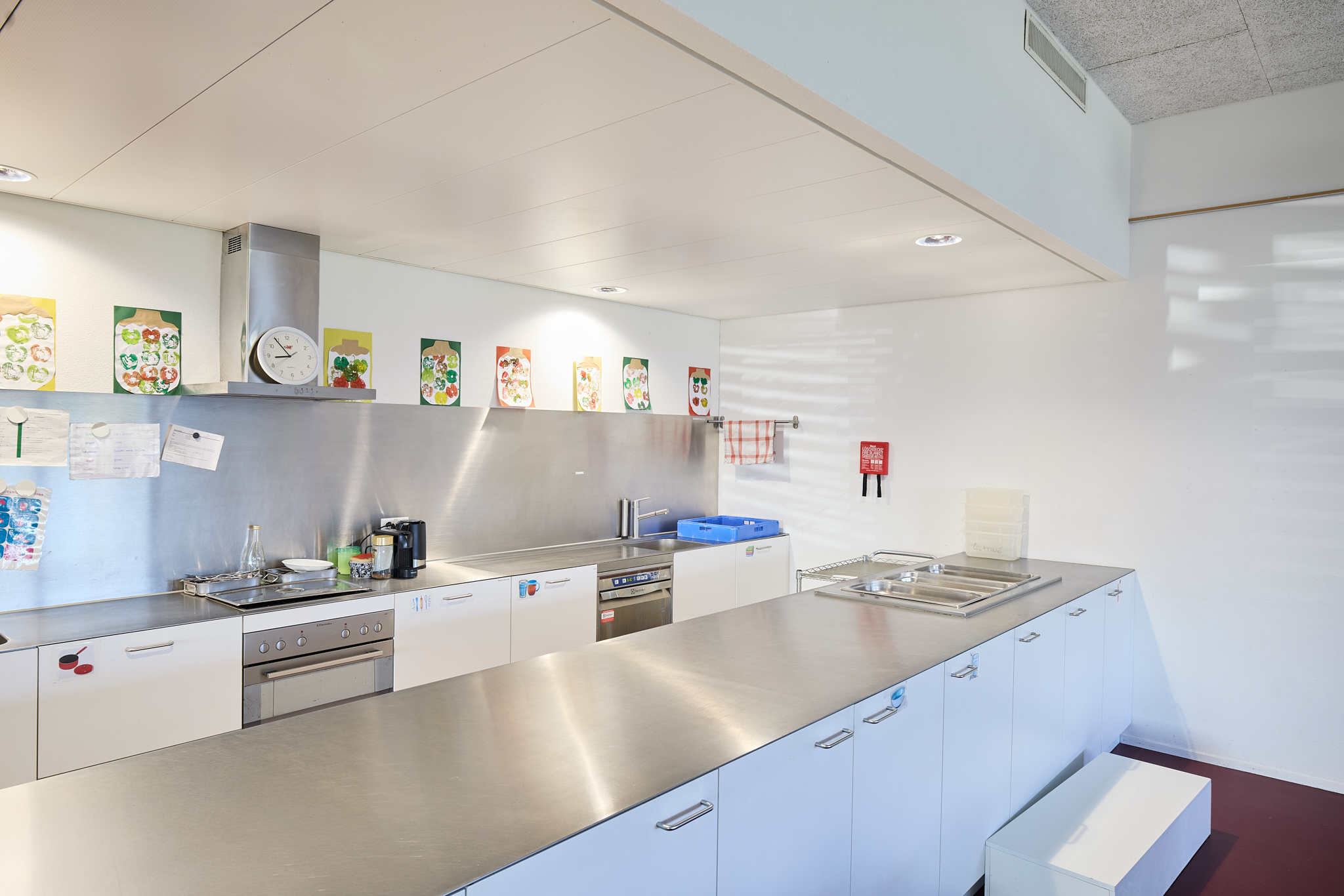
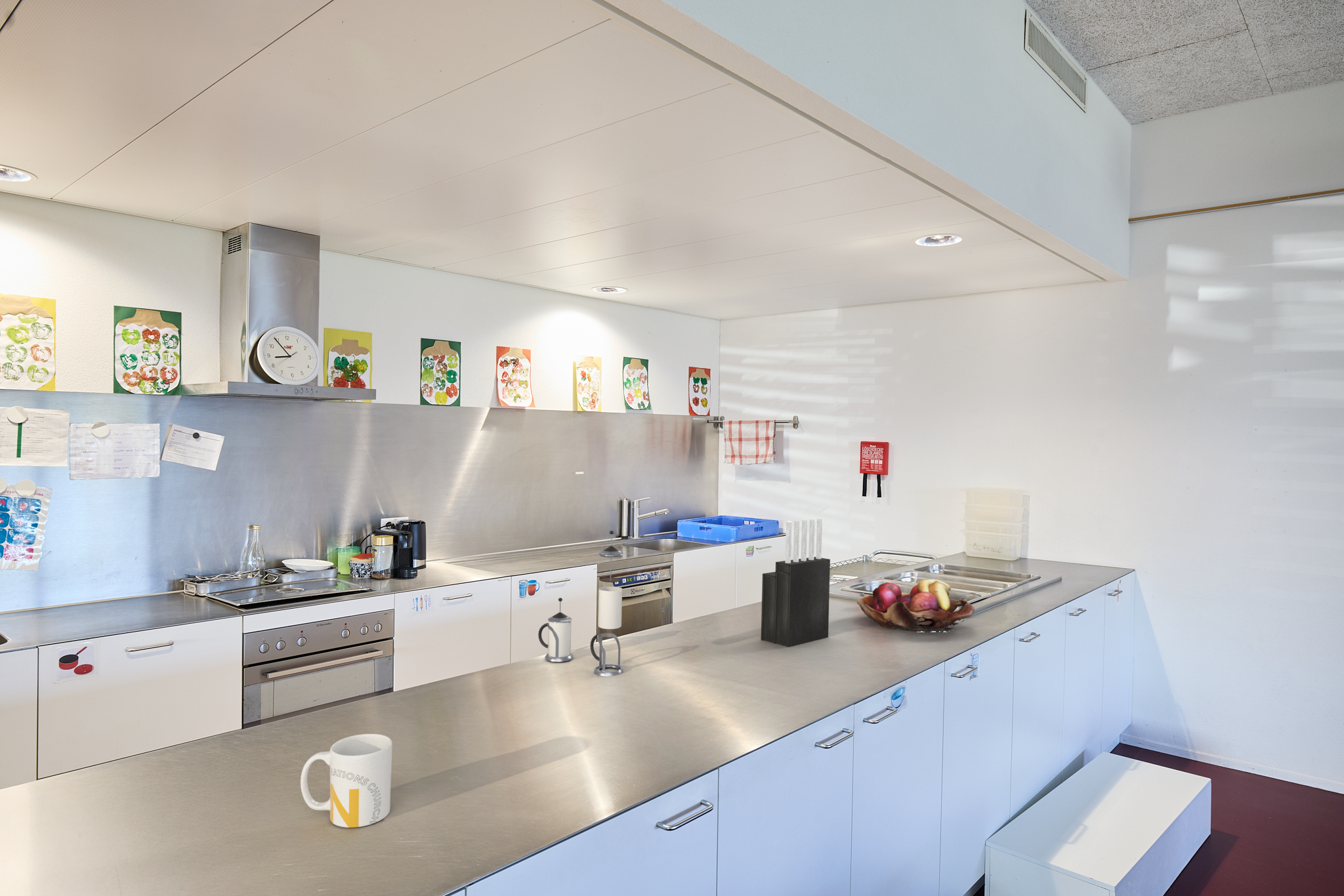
+ coffee maker [537,530,624,677]
+ mug [300,733,393,828]
+ fruit basket [856,579,975,632]
+ knife block [761,518,831,648]
